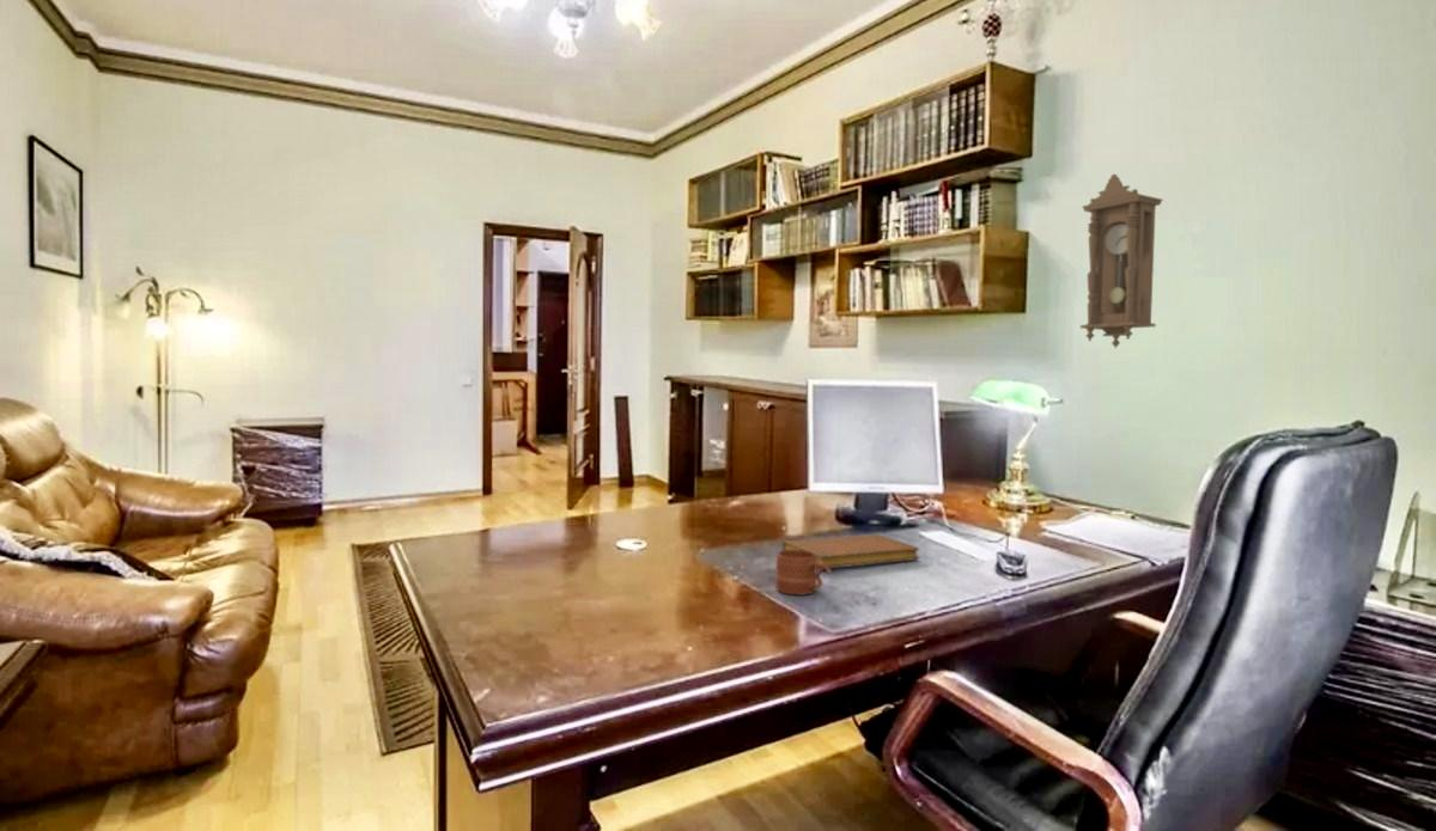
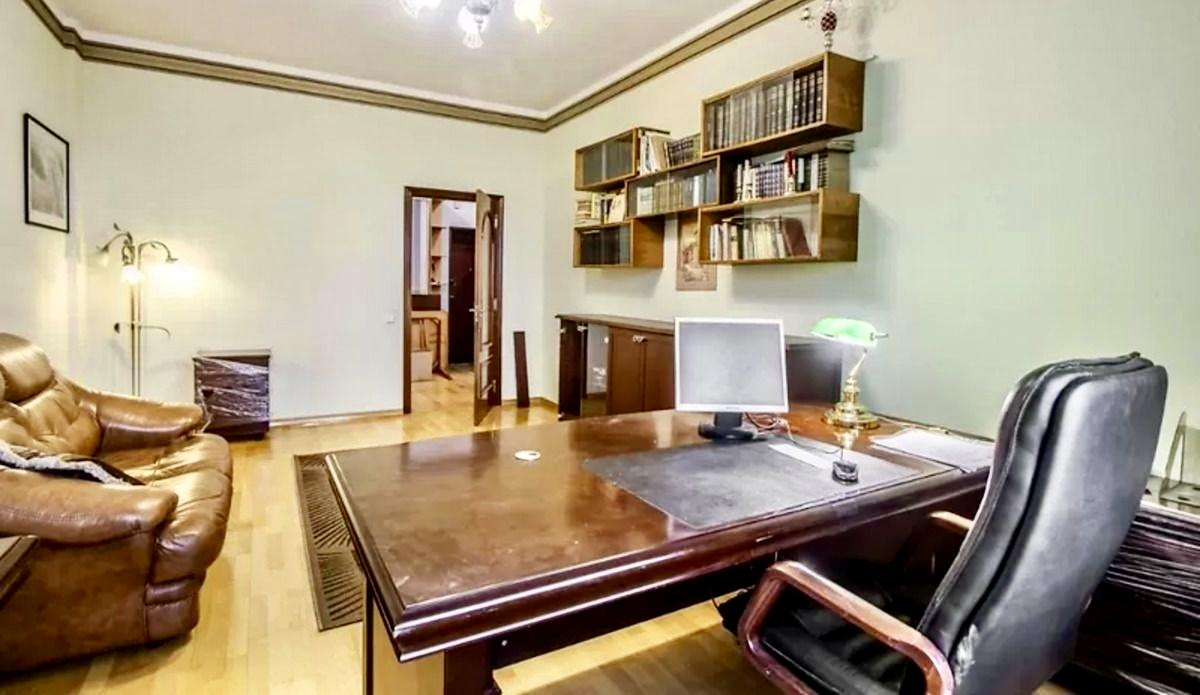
- mug [774,549,833,595]
- pendulum clock [1079,173,1164,349]
- notebook [781,533,920,569]
